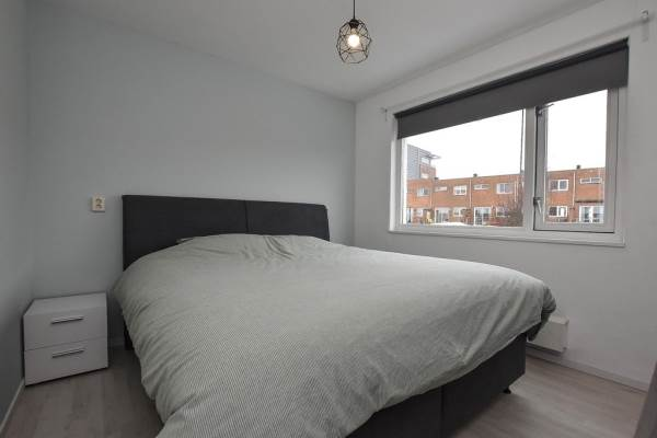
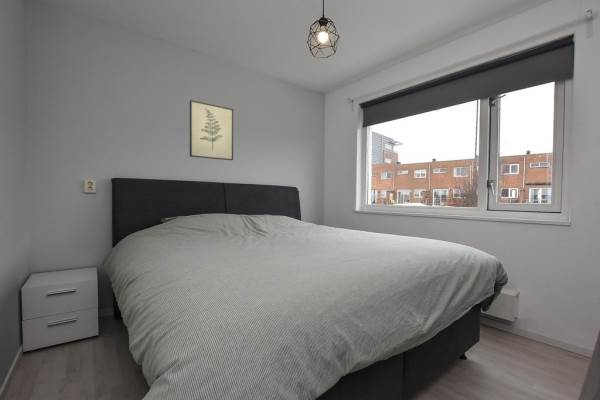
+ wall art [189,99,234,161]
